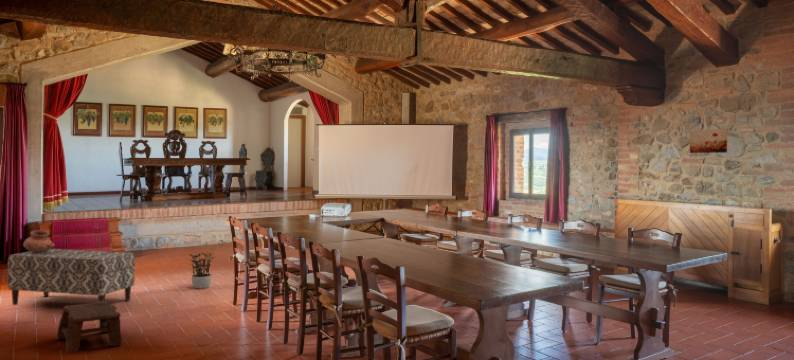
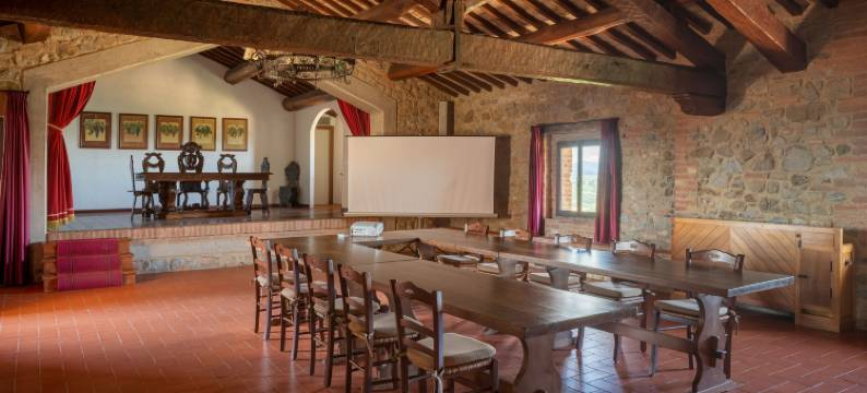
- clay pot [22,229,56,253]
- bench [6,248,136,306]
- potted plant [188,251,215,290]
- wall art [689,128,729,154]
- stool [56,301,122,353]
